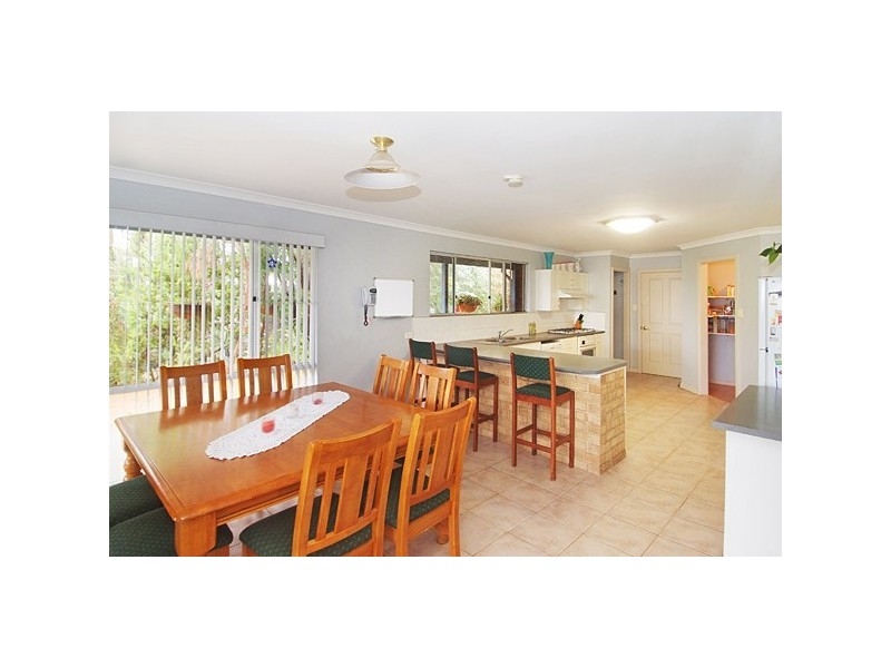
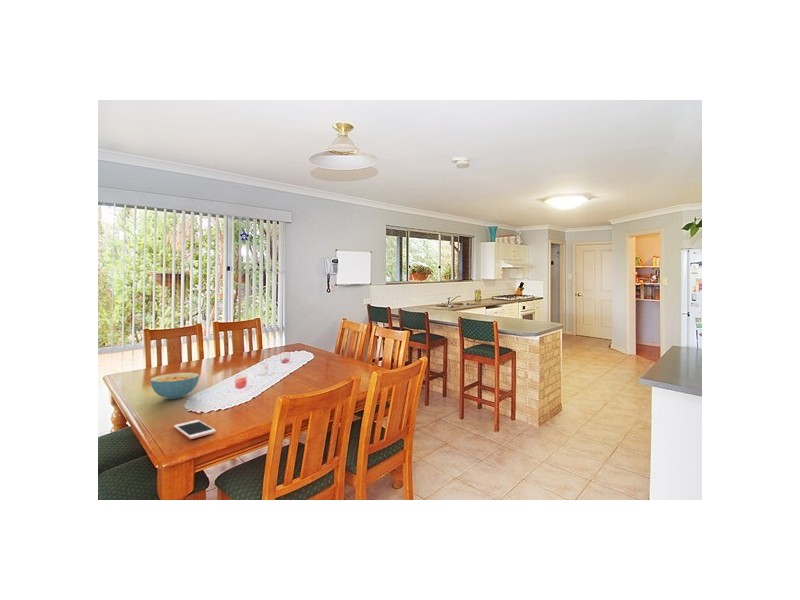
+ cereal bowl [150,372,200,400]
+ cell phone [173,419,217,440]
